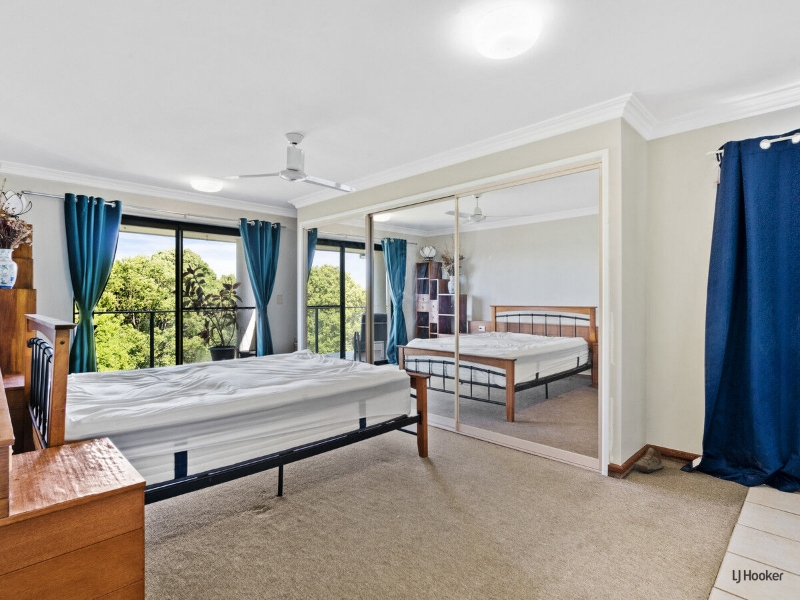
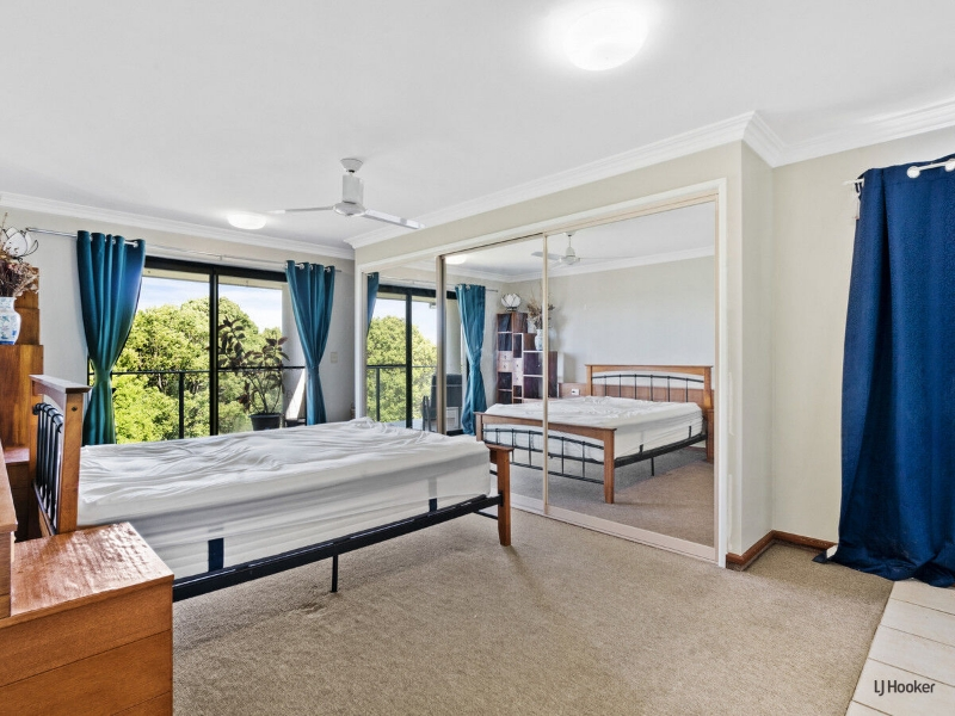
- shoe [631,446,664,474]
